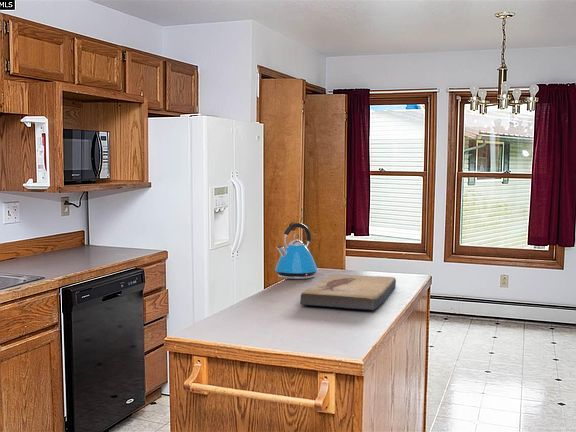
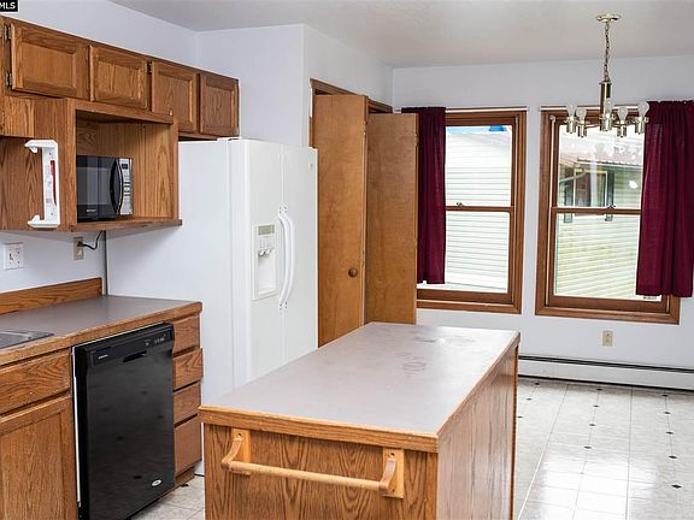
- kettle [274,222,319,280]
- fish fossil [299,273,397,311]
